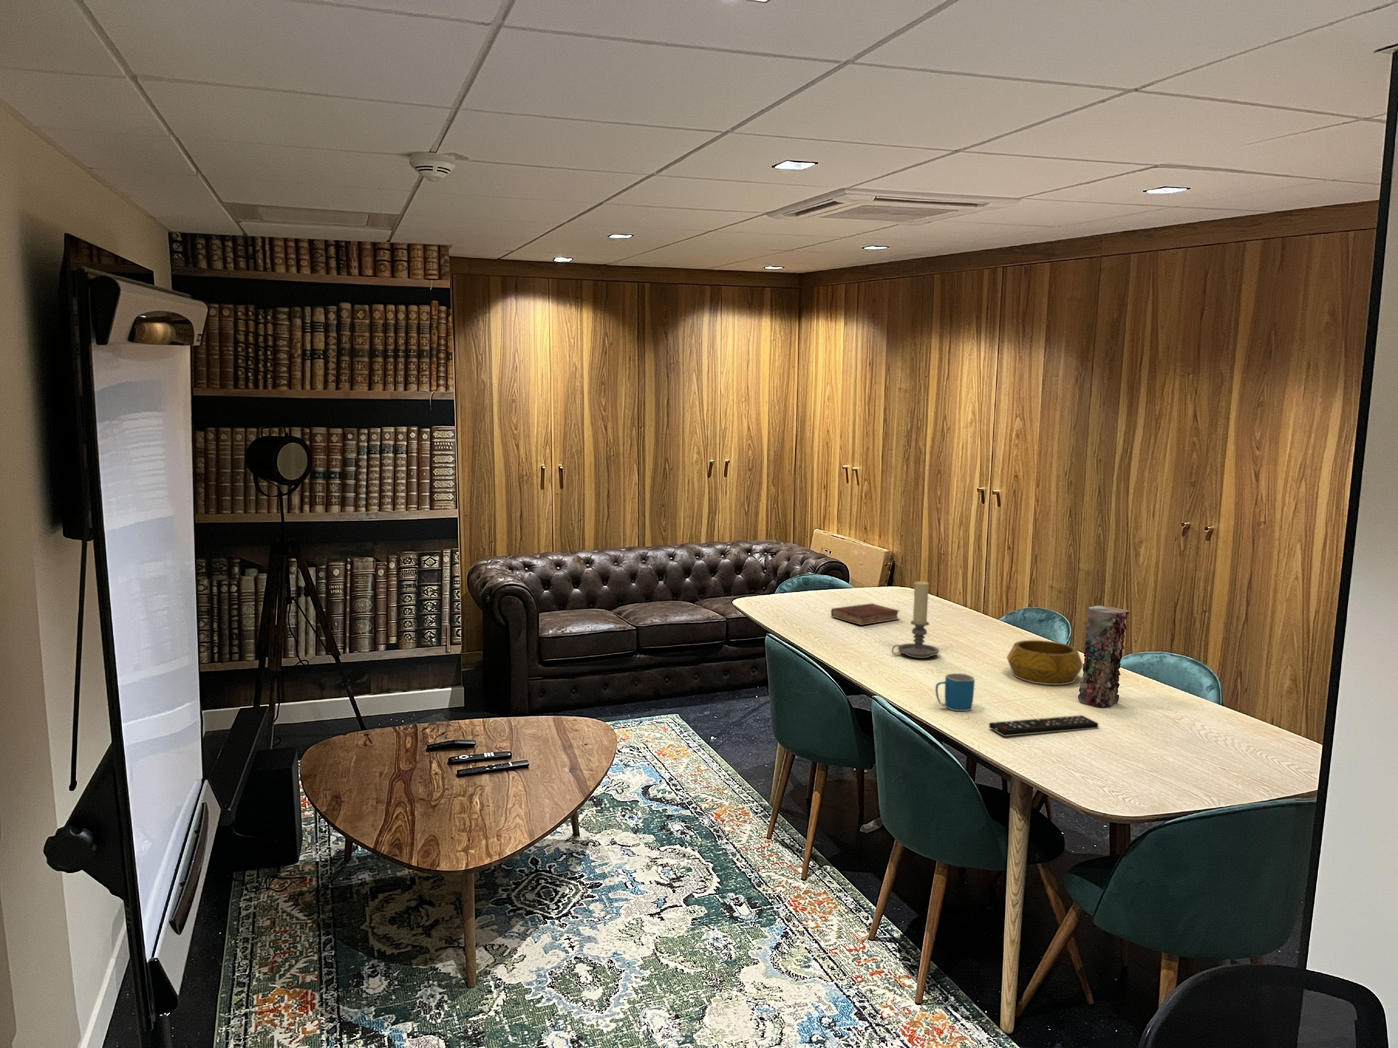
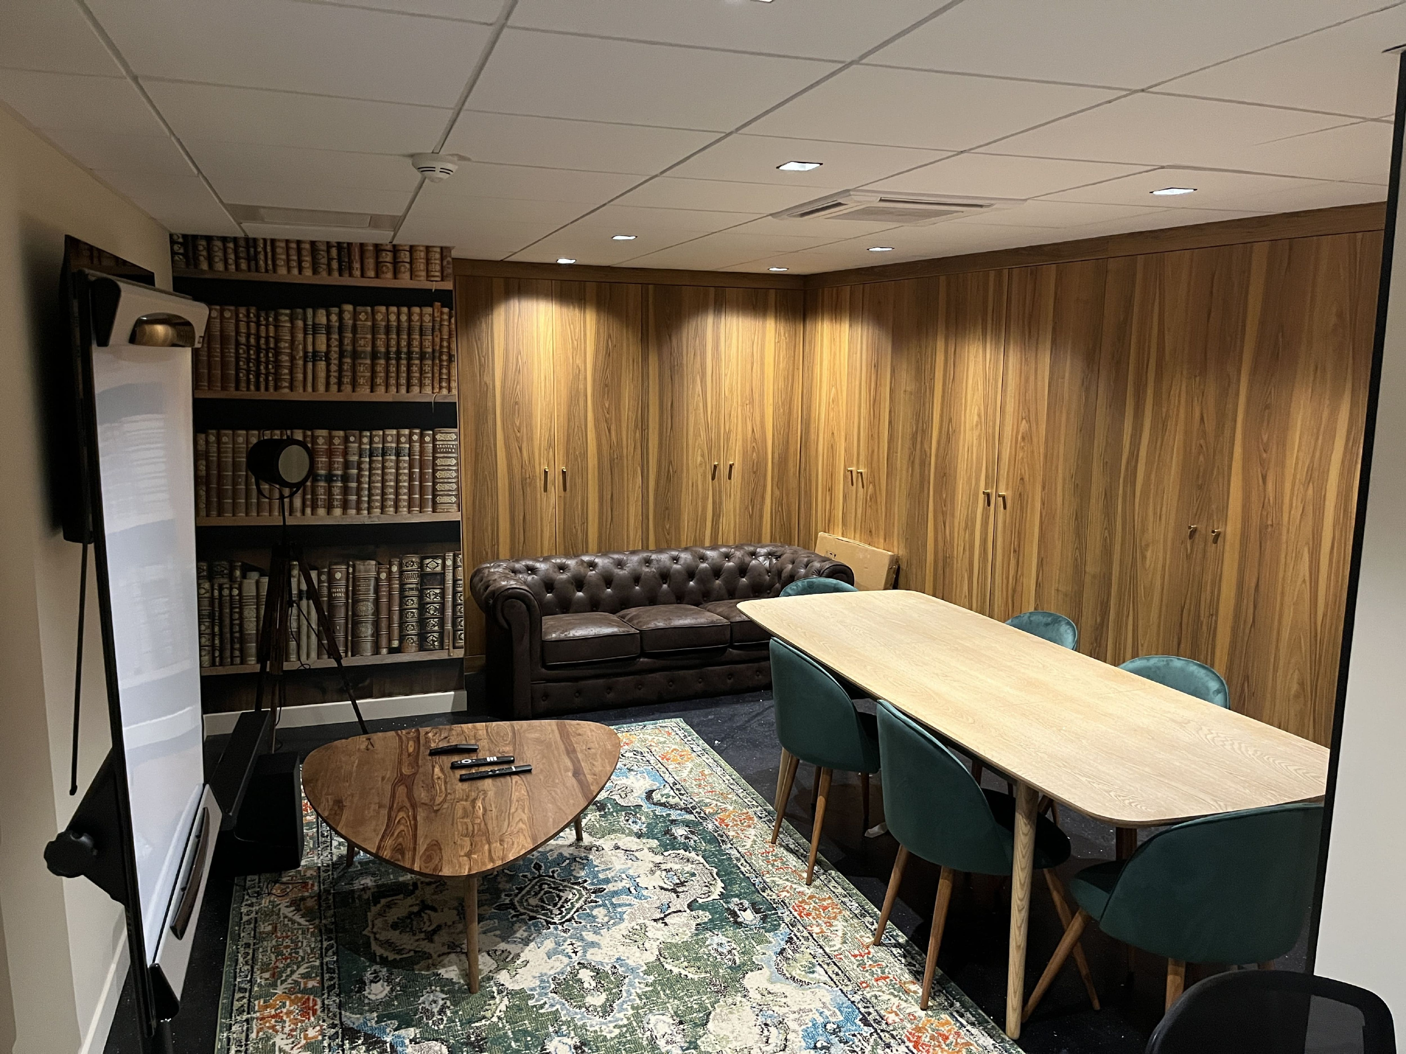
- hardback book [831,603,900,625]
- decorative bowl [1006,640,1083,685]
- vase [1078,604,1131,708]
- candle holder [892,580,940,658]
- remote control [989,716,1099,736]
- mug [936,673,975,711]
